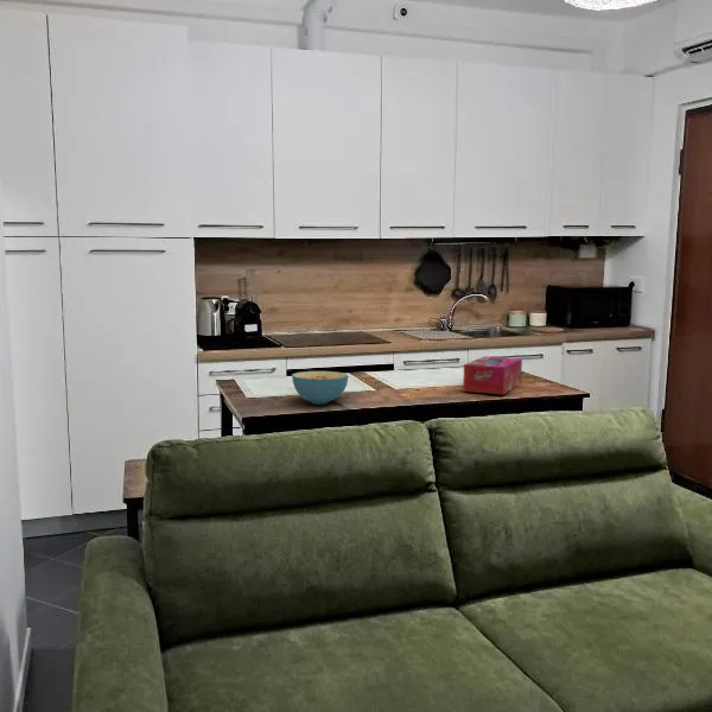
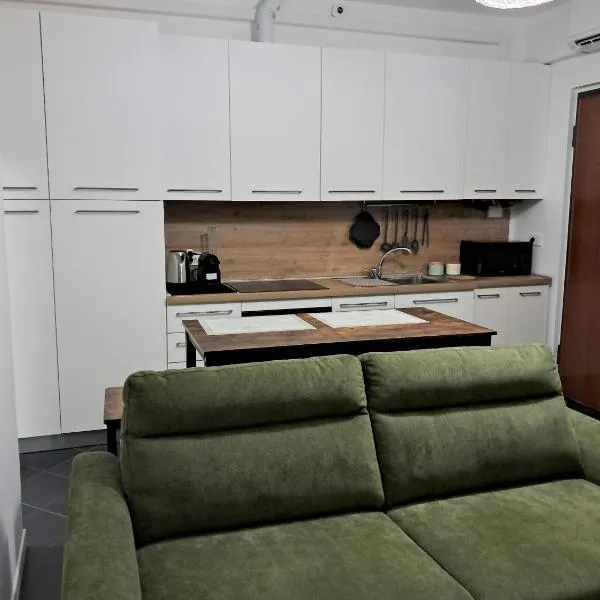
- tissue box [462,355,523,395]
- cereal bowl [291,370,349,406]
